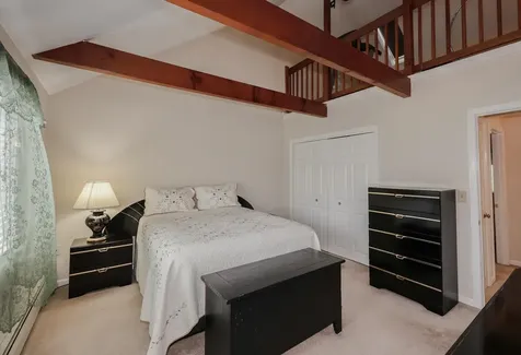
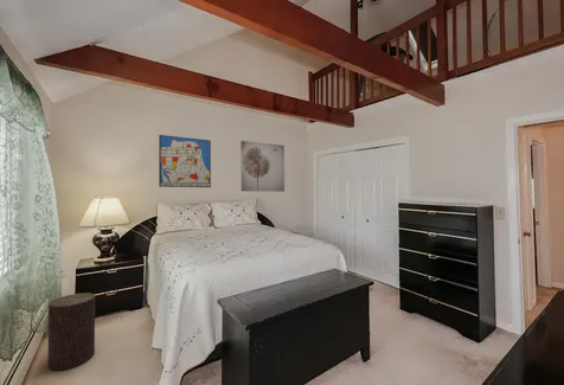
+ wall art [239,140,286,193]
+ stool [47,291,96,371]
+ wall art [158,134,212,188]
